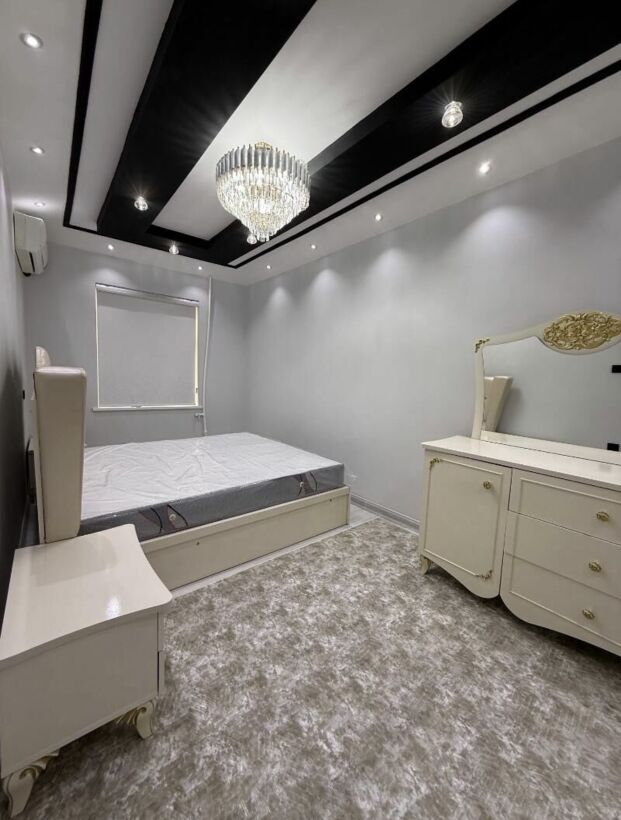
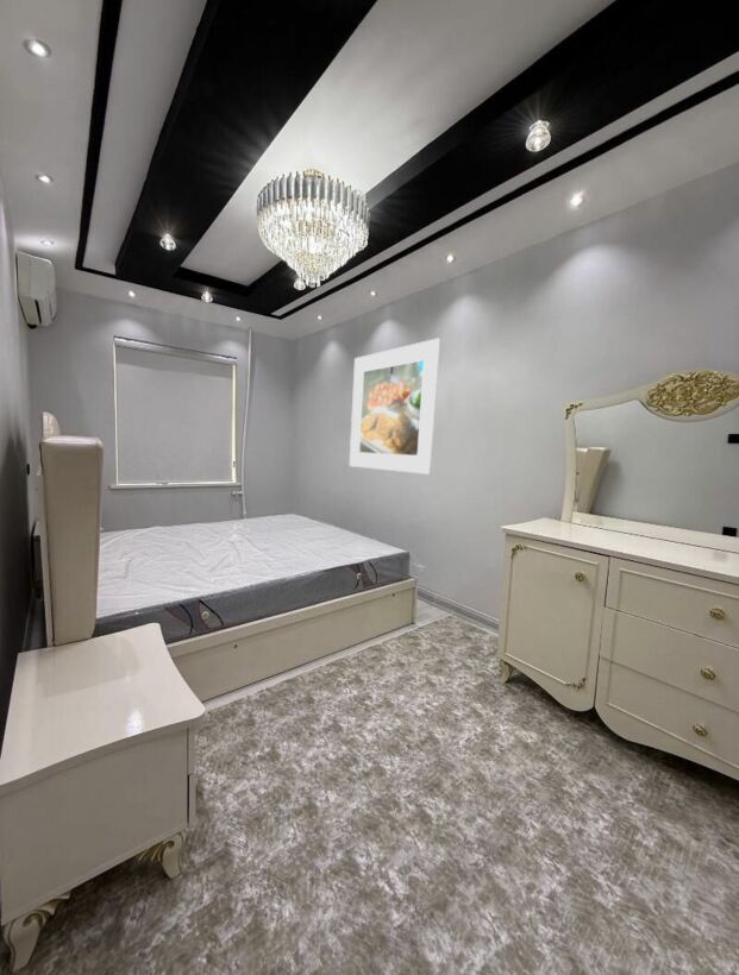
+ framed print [349,336,441,476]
